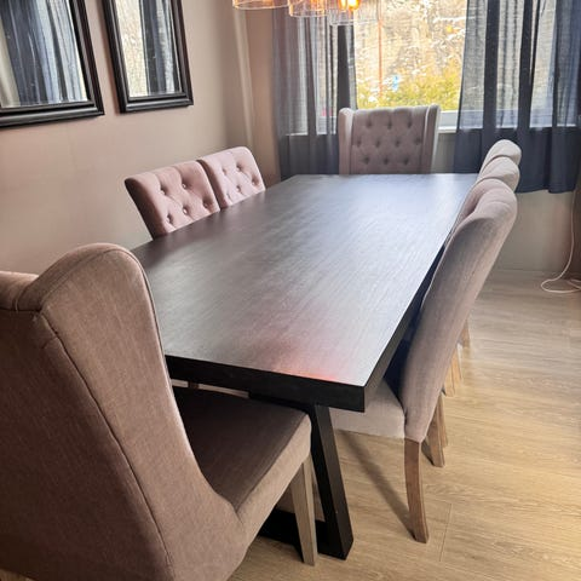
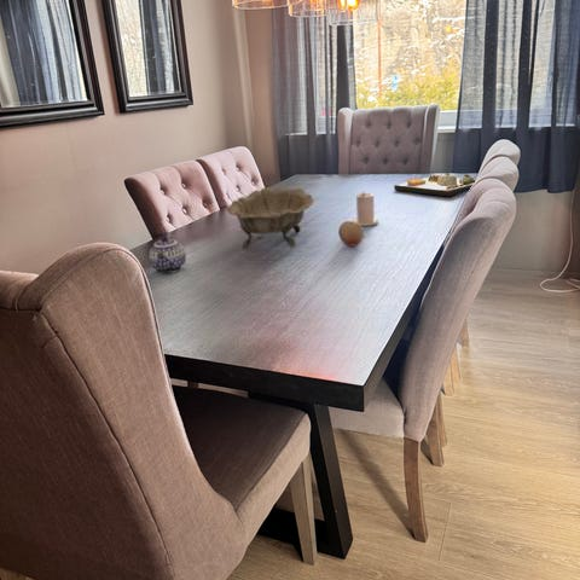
+ teapot [149,234,187,274]
+ fruit [337,220,365,246]
+ candle [352,191,379,227]
+ decorative bowl [225,187,315,250]
+ dinner plate [393,170,477,197]
